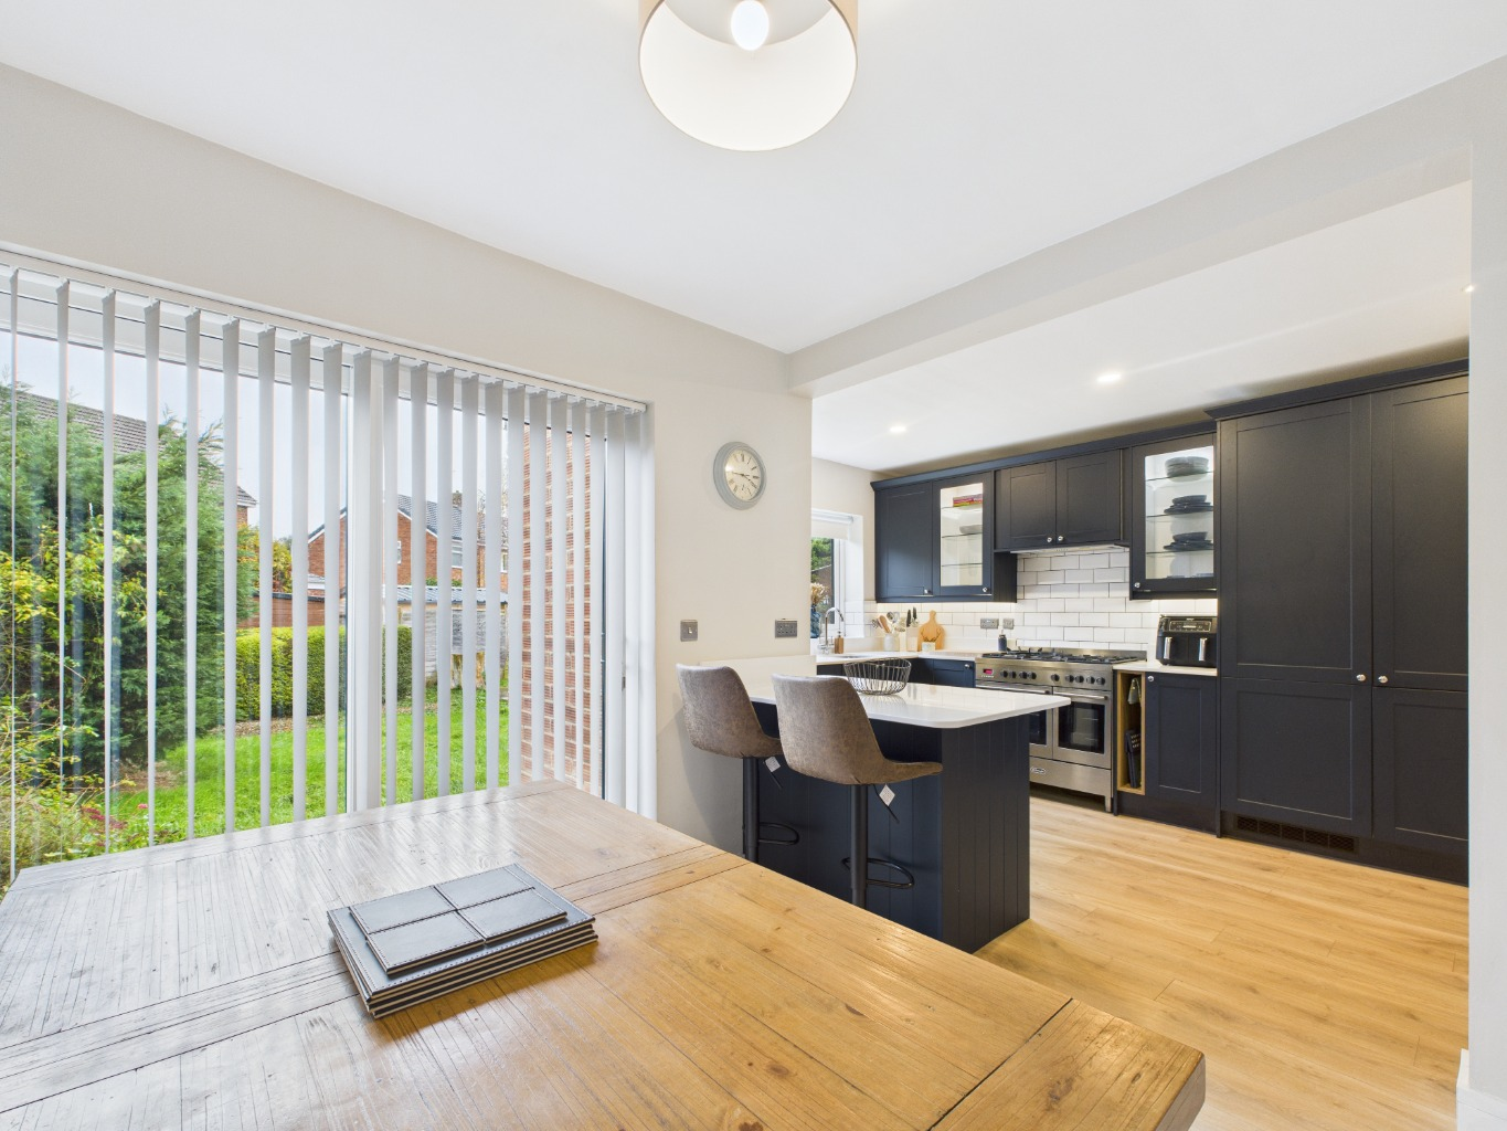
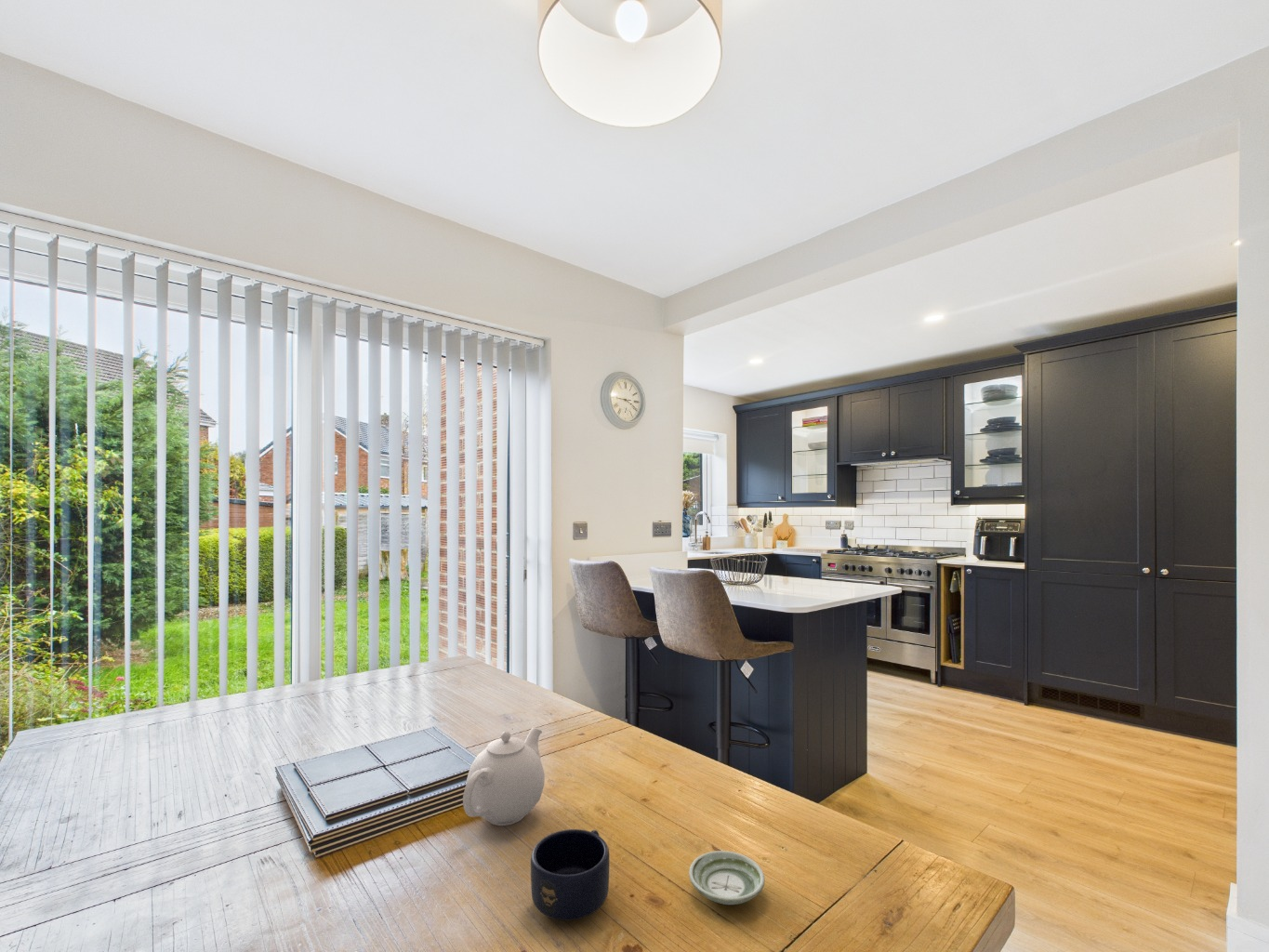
+ saucer [688,850,765,906]
+ teapot [462,727,546,826]
+ mug [530,828,610,921]
